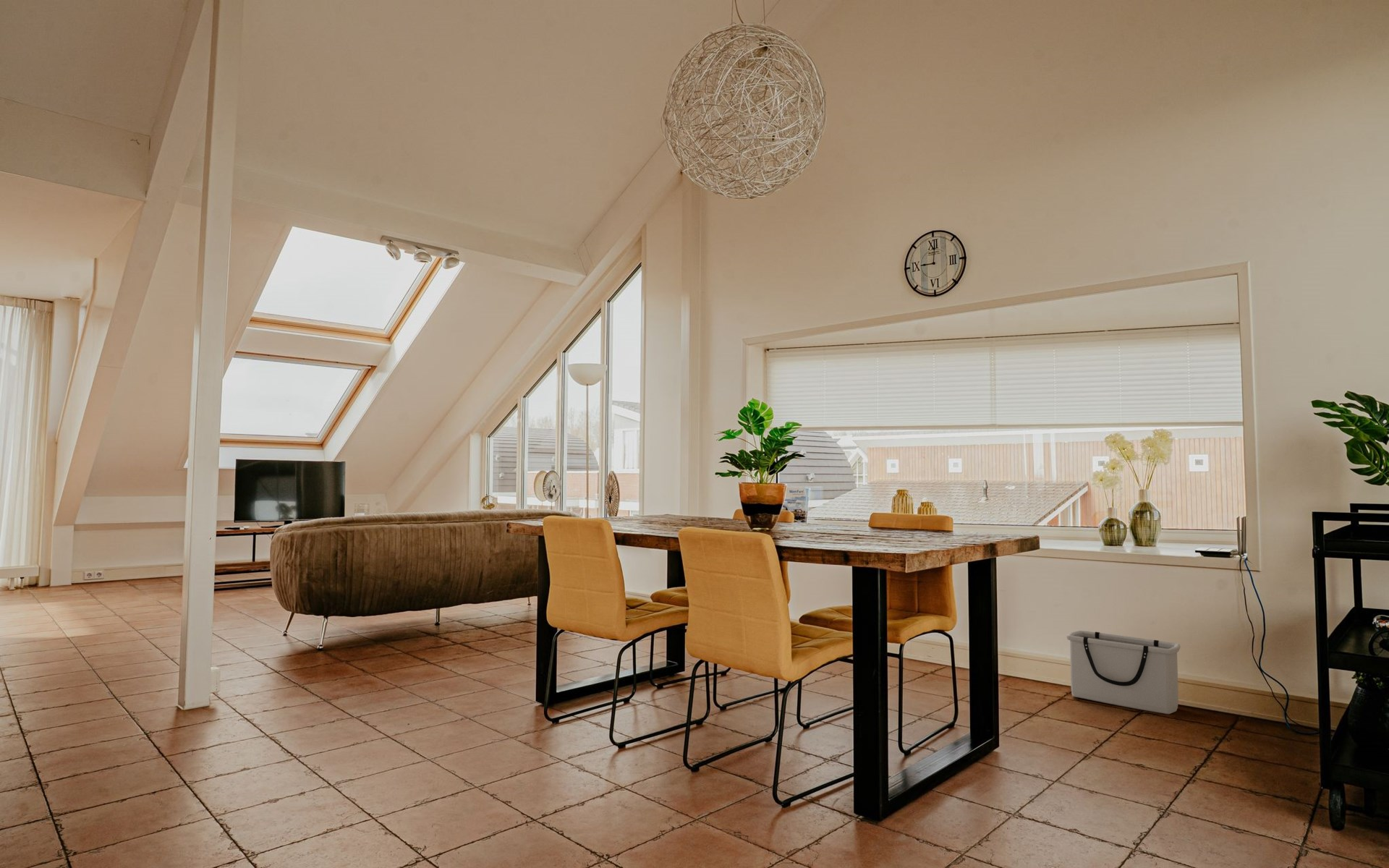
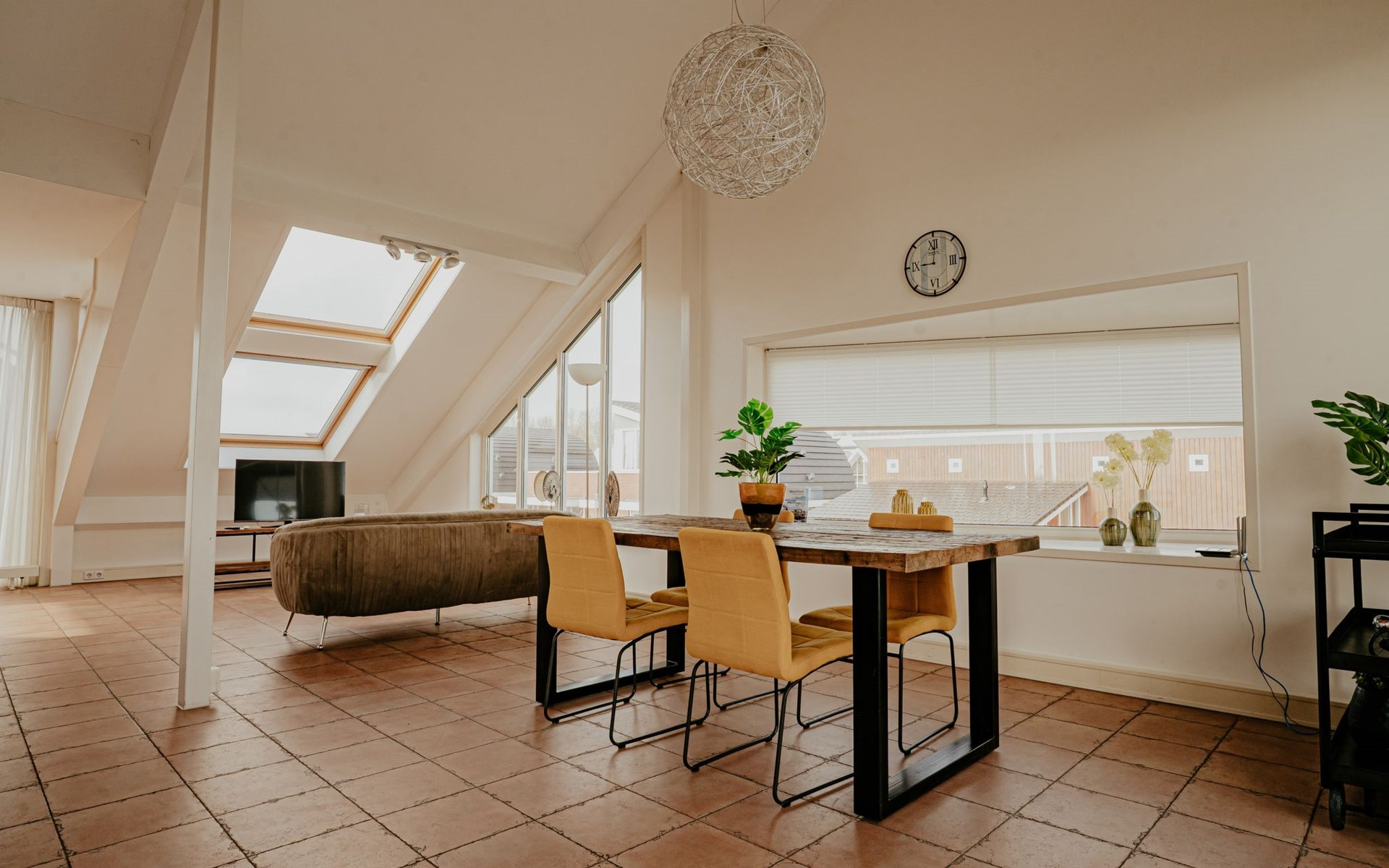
- storage bin [1066,630,1181,715]
